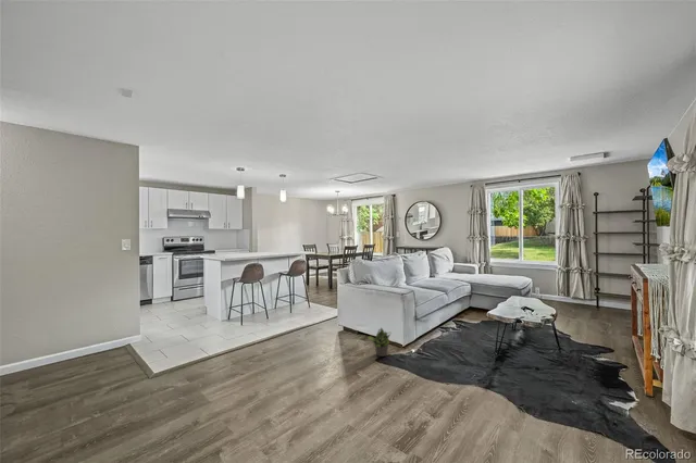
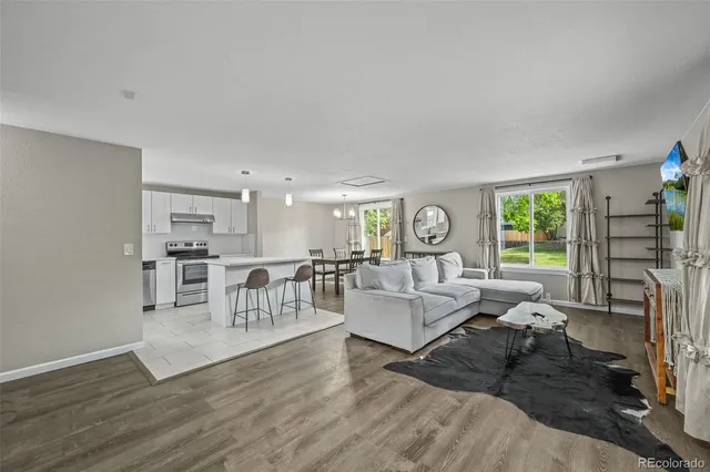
- potted plant [366,326,391,358]
